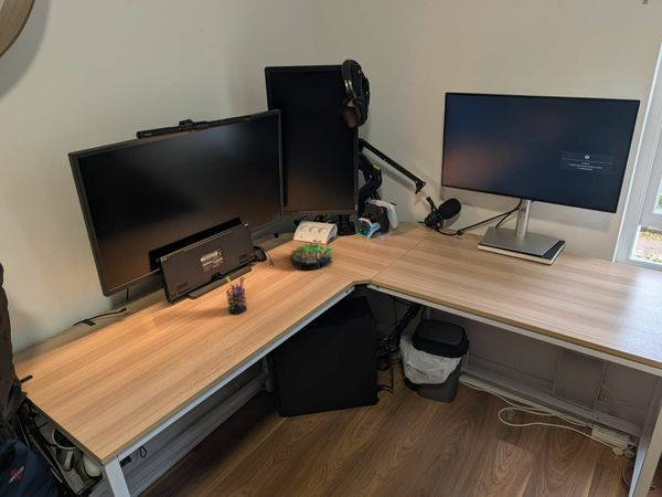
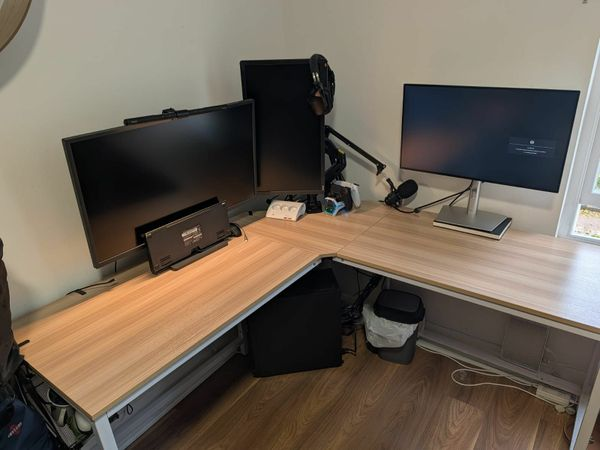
- succulent plant [289,241,335,271]
- pen holder [225,276,248,316]
